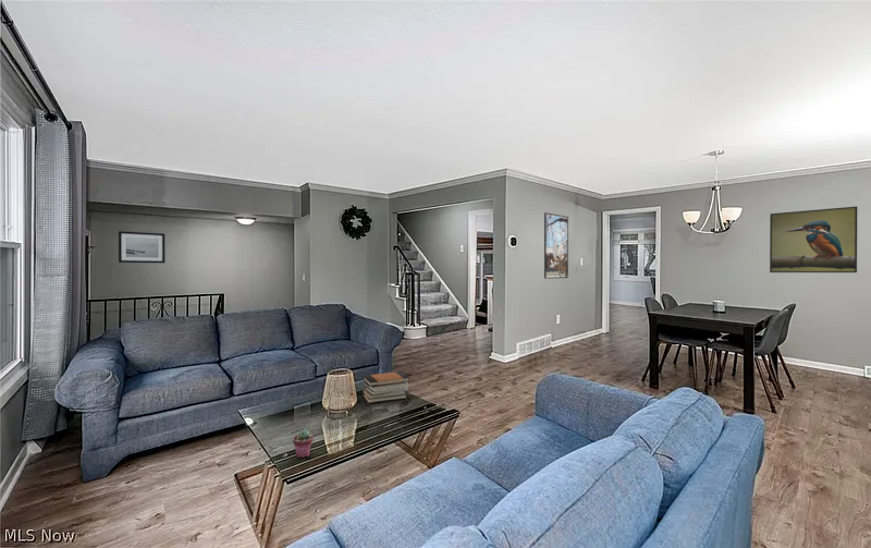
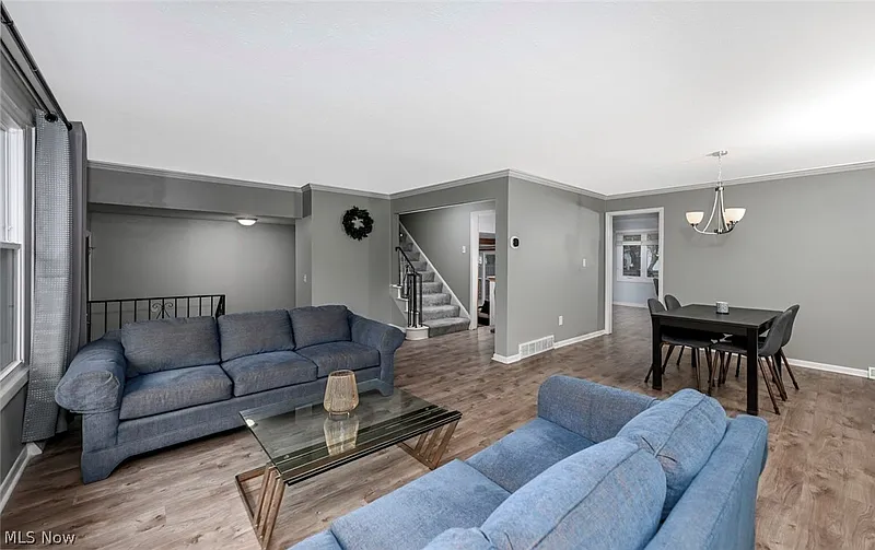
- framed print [543,211,569,280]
- book stack [361,370,410,404]
- wall art [118,230,165,264]
- potted succulent [292,428,315,459]
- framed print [769,206,858,273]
